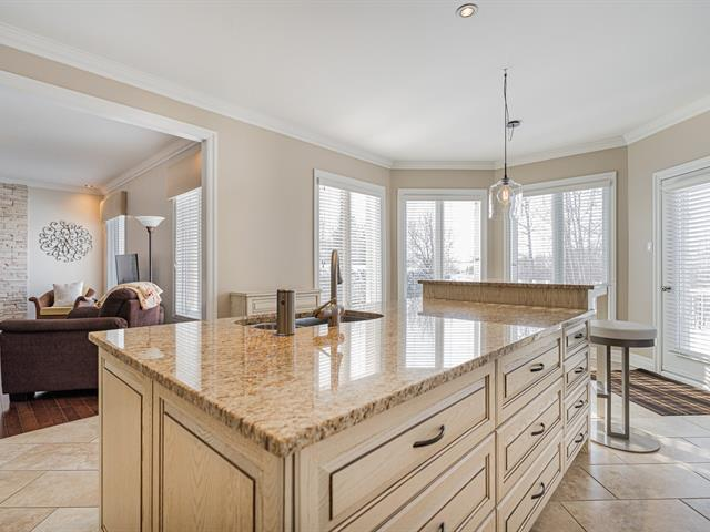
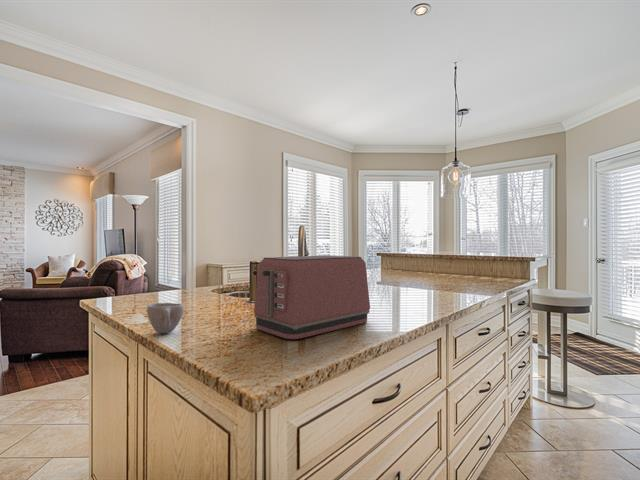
+ toaster [253,255,371,340]
+ cup [146,302,185,334]
